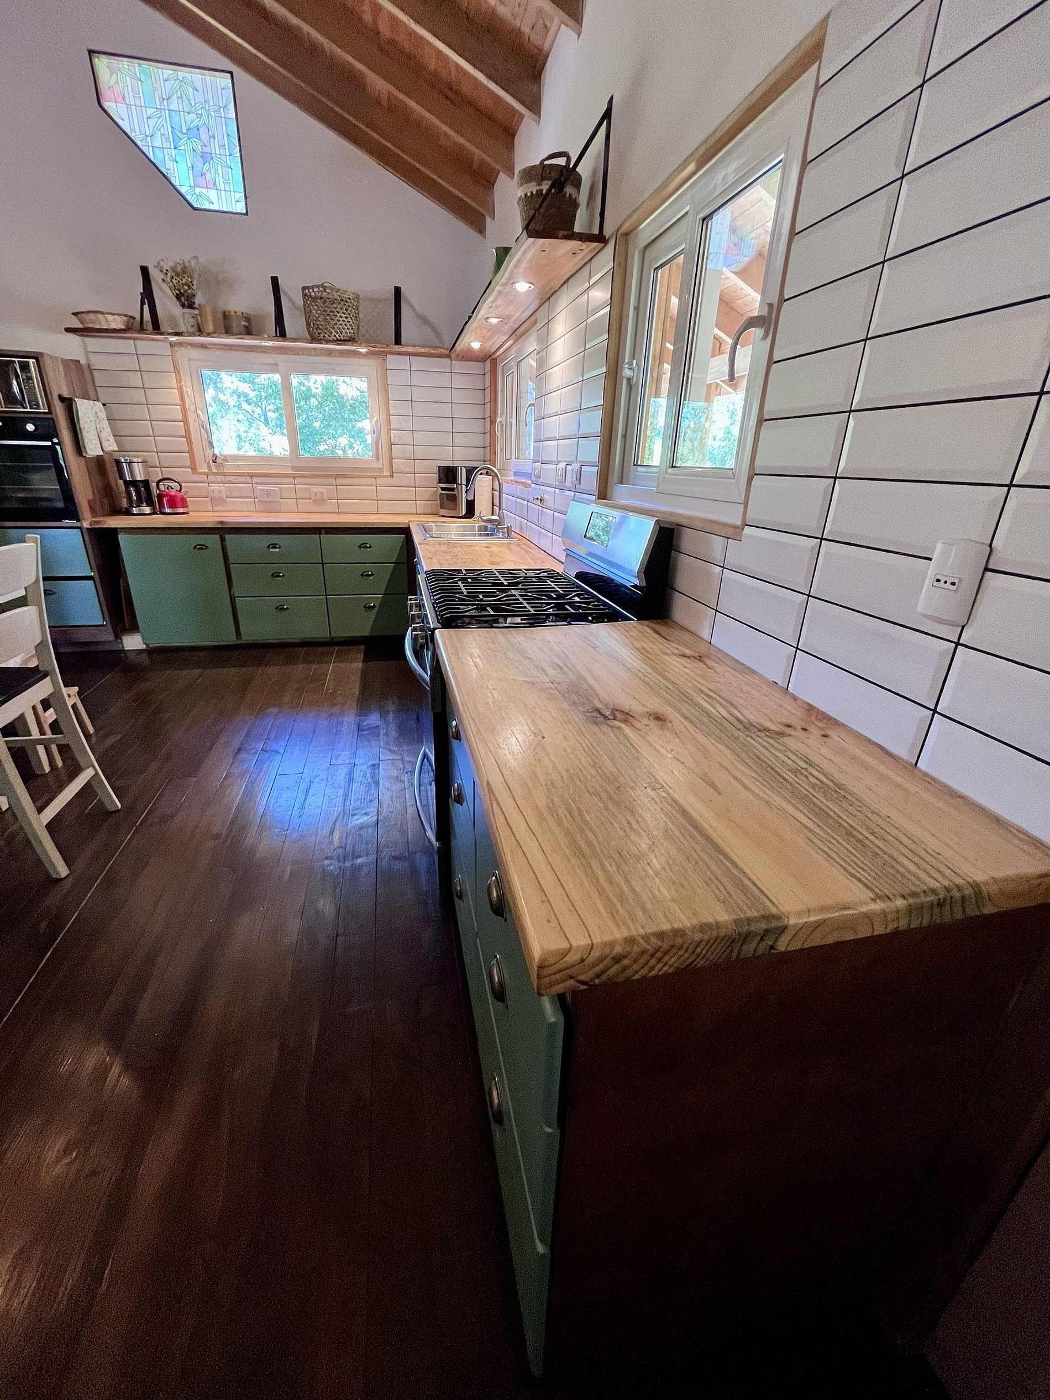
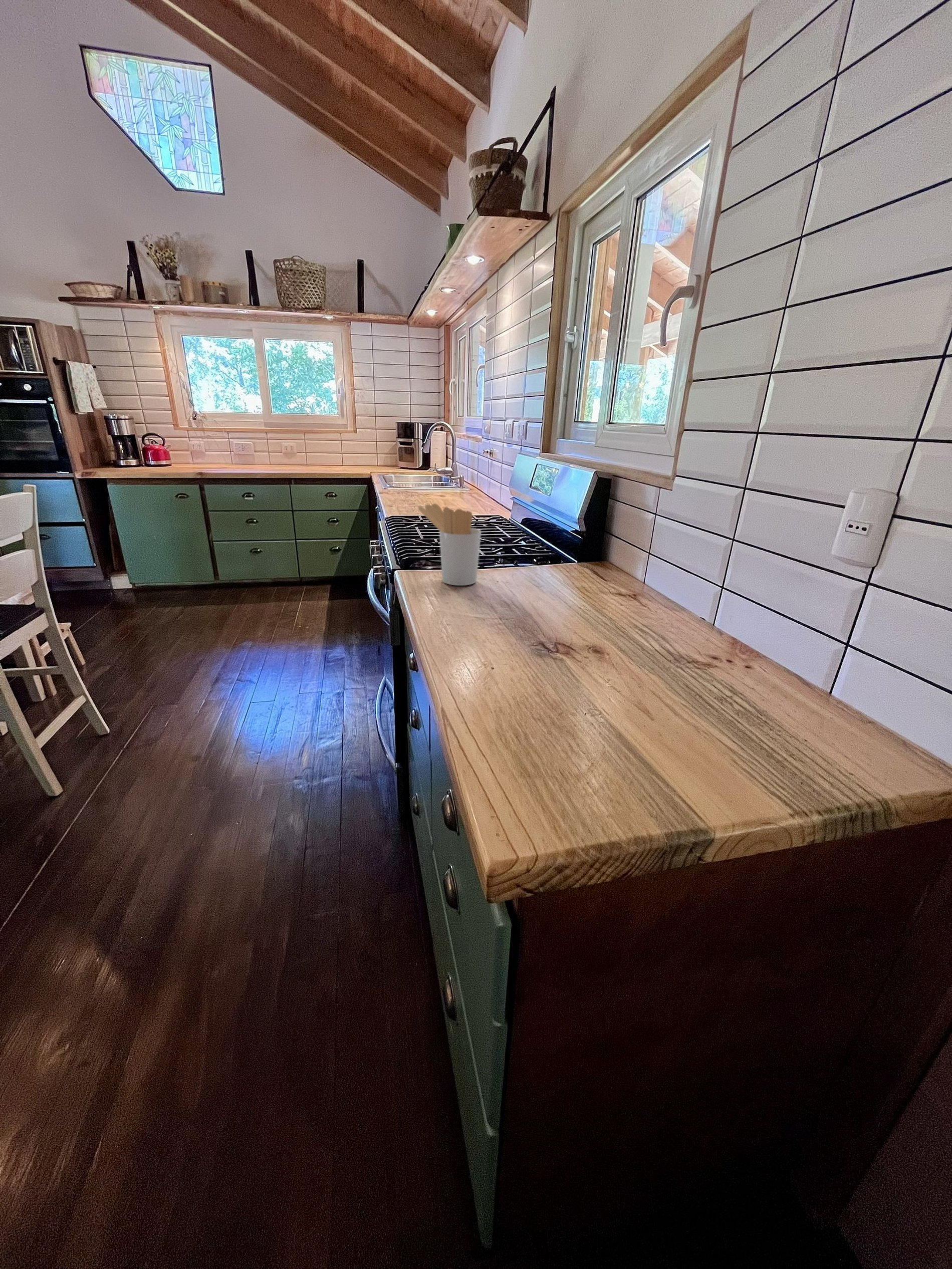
+ utensil holder [417,503,482,586]
